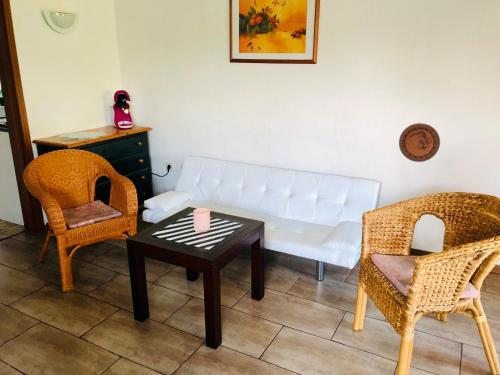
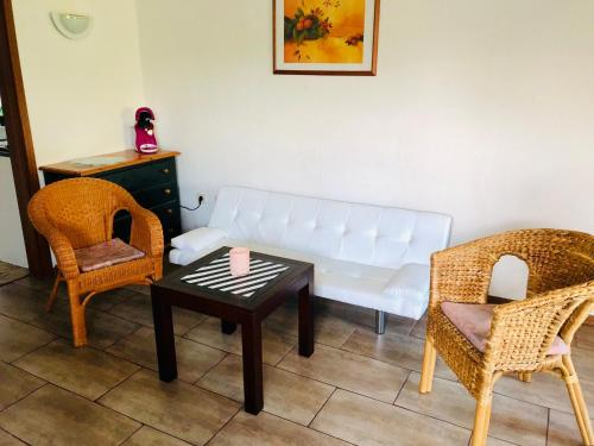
- decorative plate [398,122,441,163]
